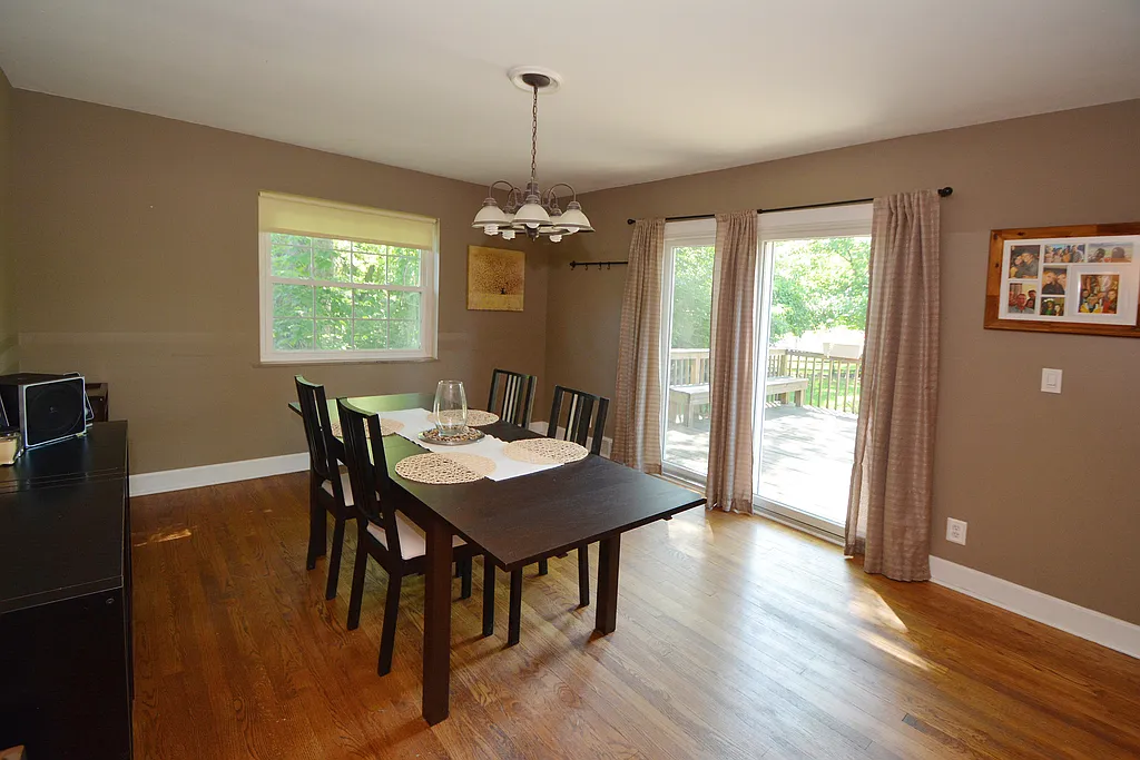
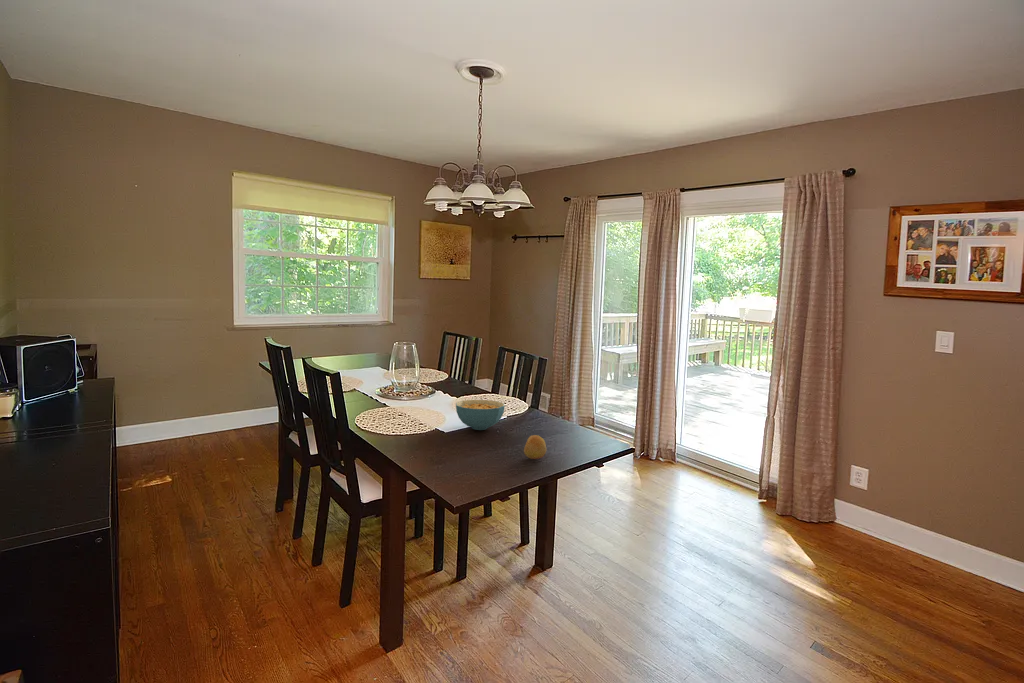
+ fruit [523,434,548,460]
+ cereal bowl [455,399,506,431]
